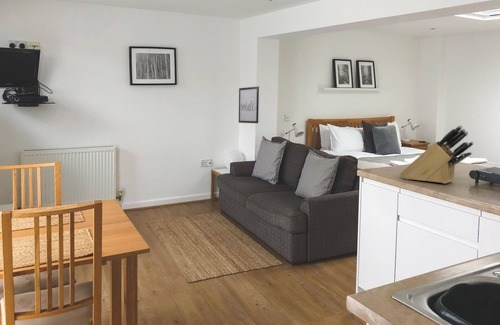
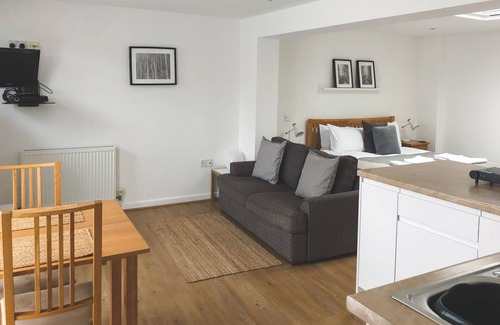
- knife block [399,125,475,185]
- wall art [238,86,260,124]
